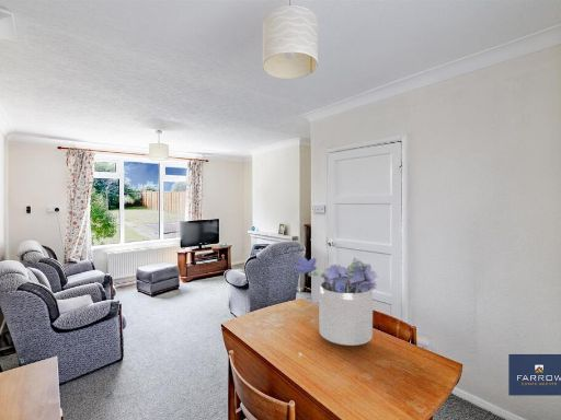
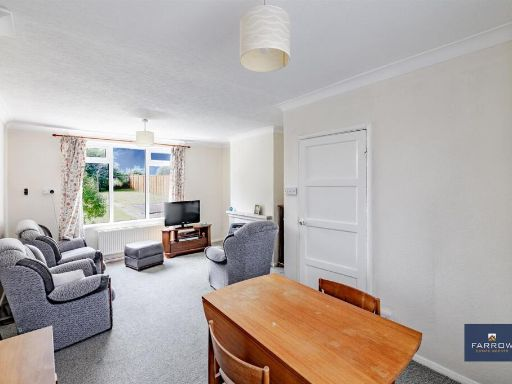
- flower bouquet [291,256,378,347]
